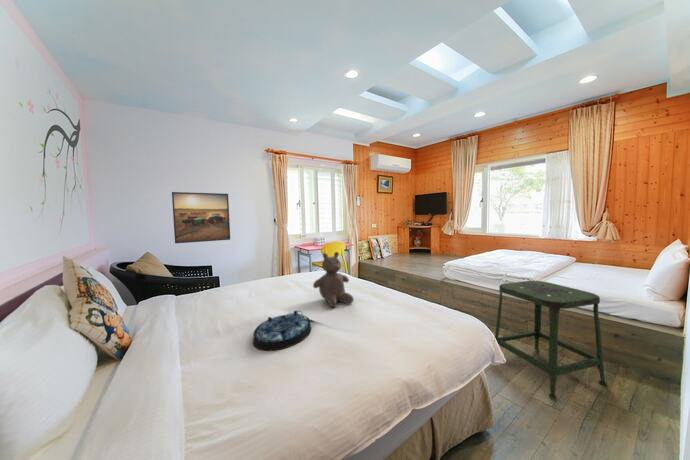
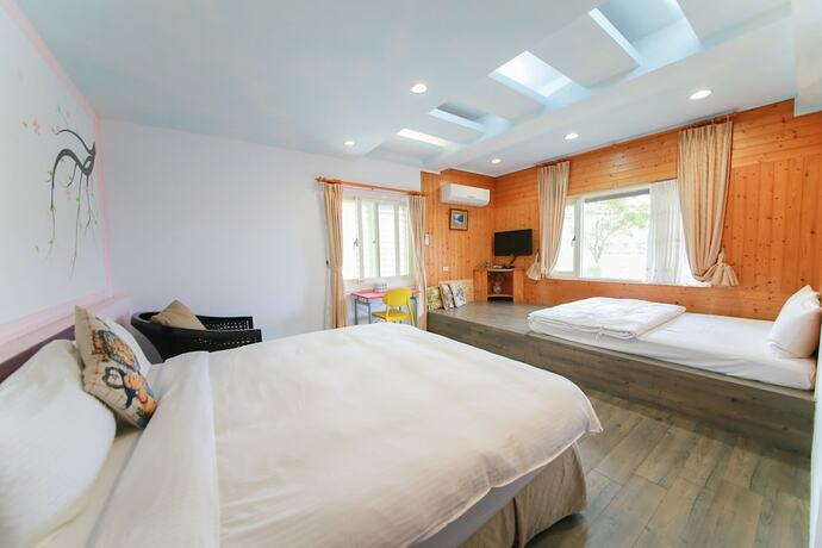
- serving tray [252,310,312,351]
- stool [494,280,608,399]
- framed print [171,191,231,244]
- teddy bear [312,251,355,308]
